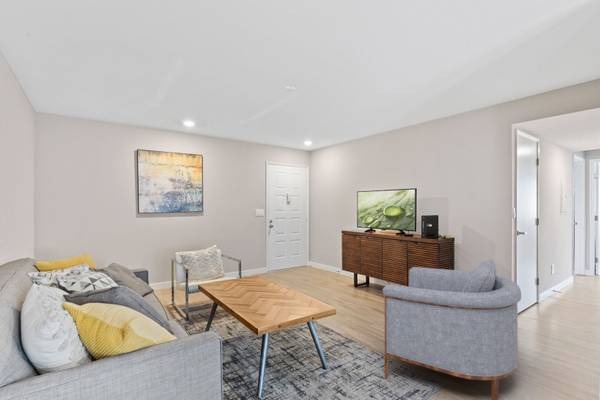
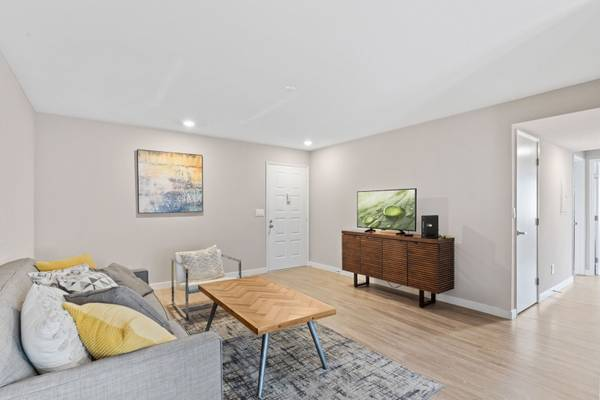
- armchair [382,259,522,400]
